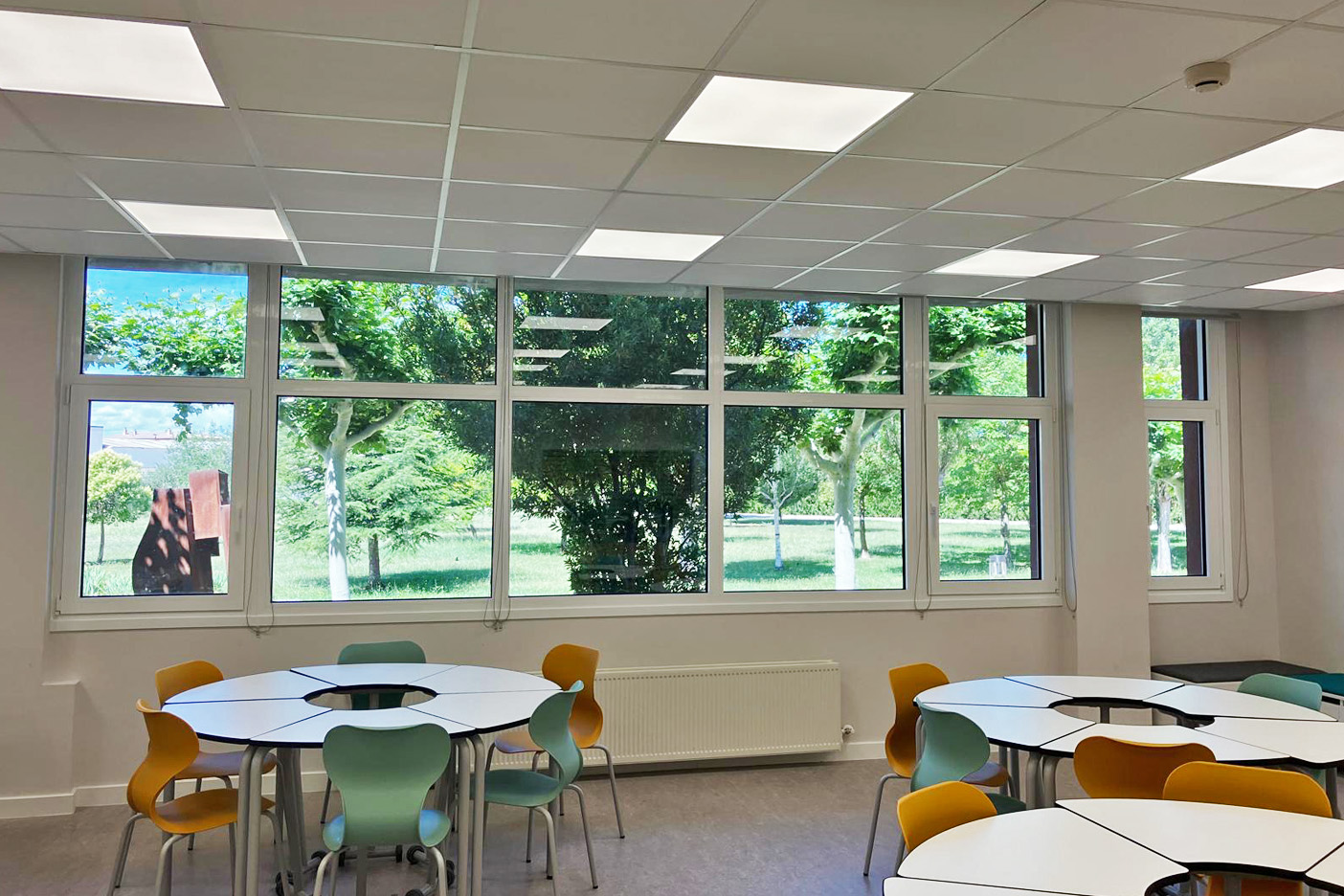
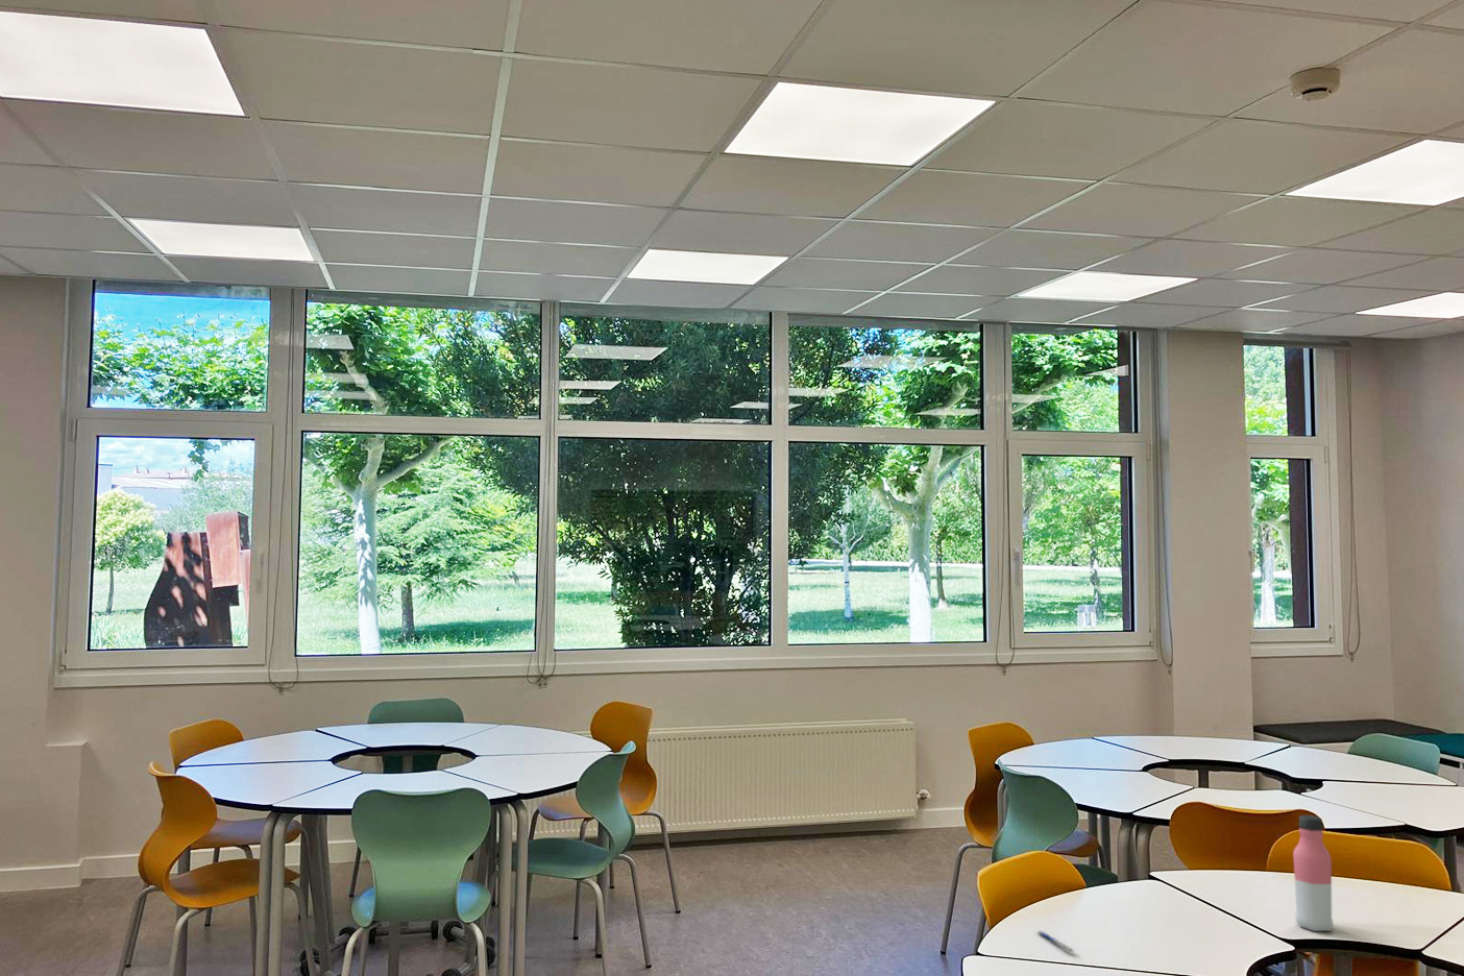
+ water bottle [1292,815,1334,932]
+ pen [1037,929,1076,953]
